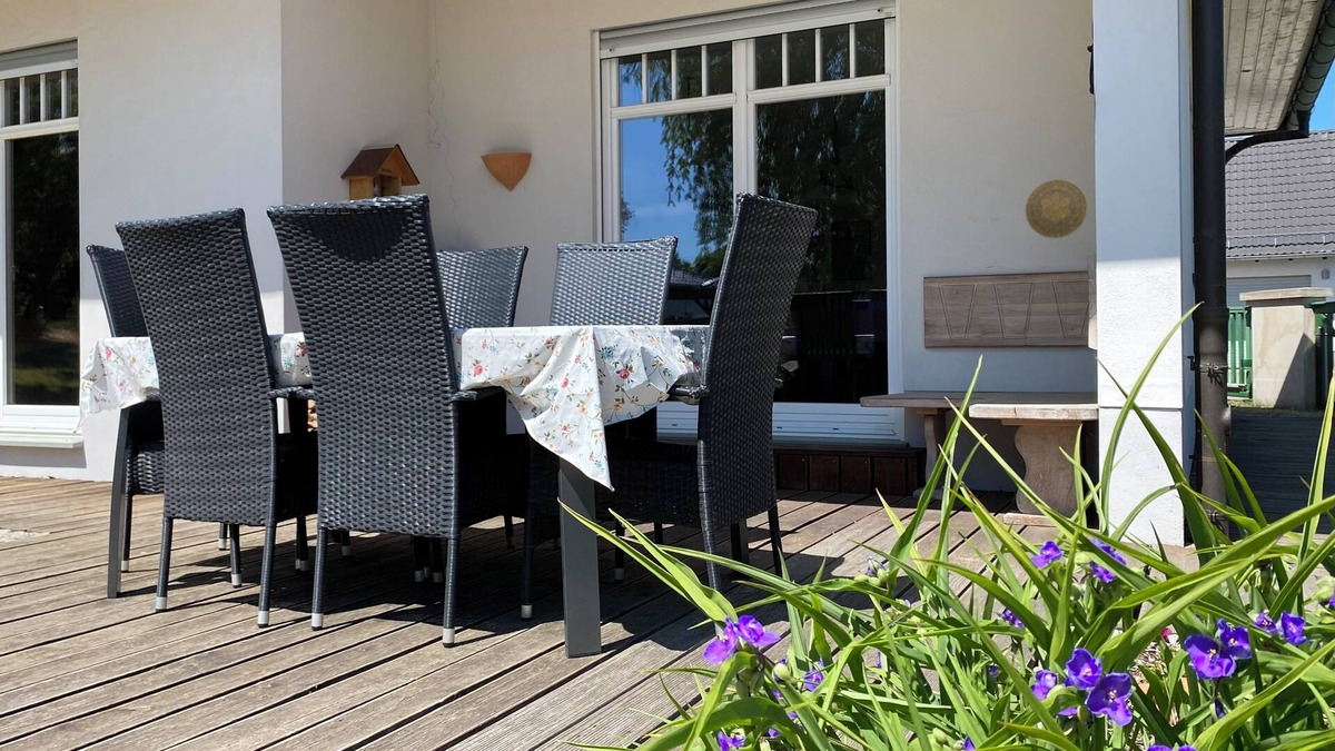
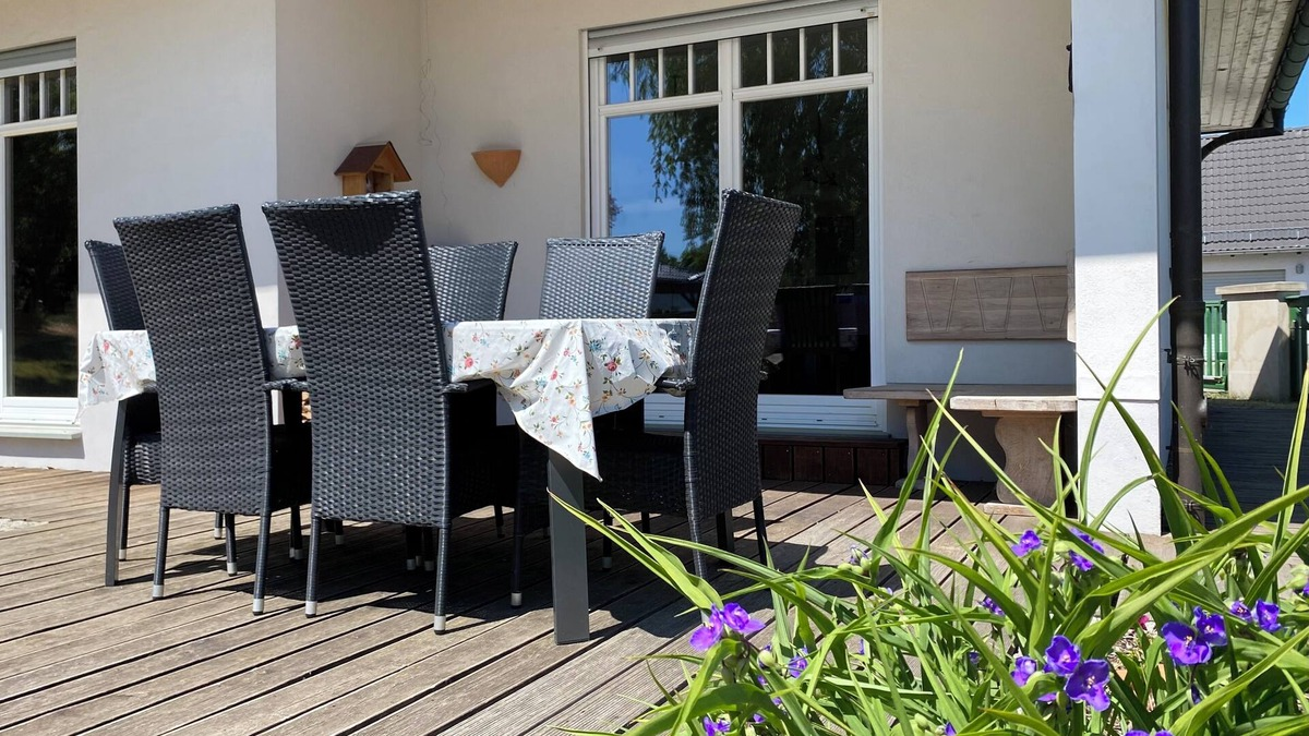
- decorative plate [1025,178,1089,239]
